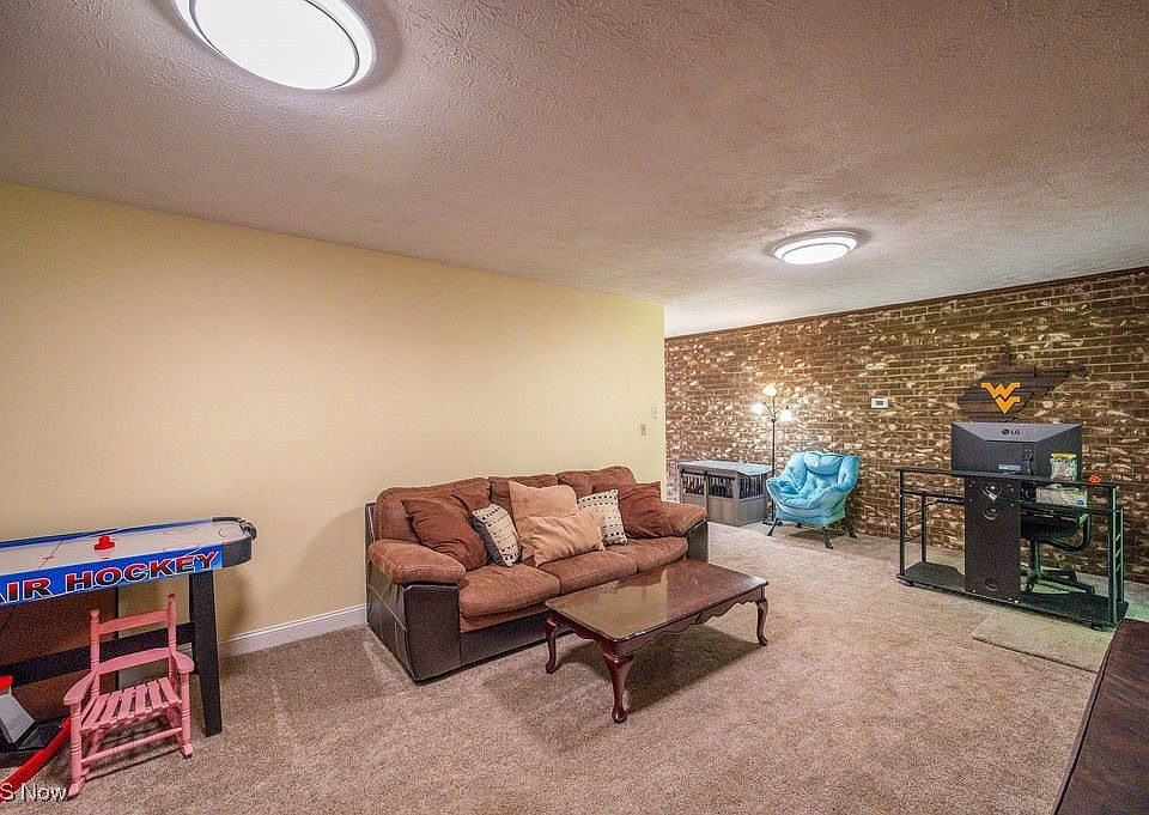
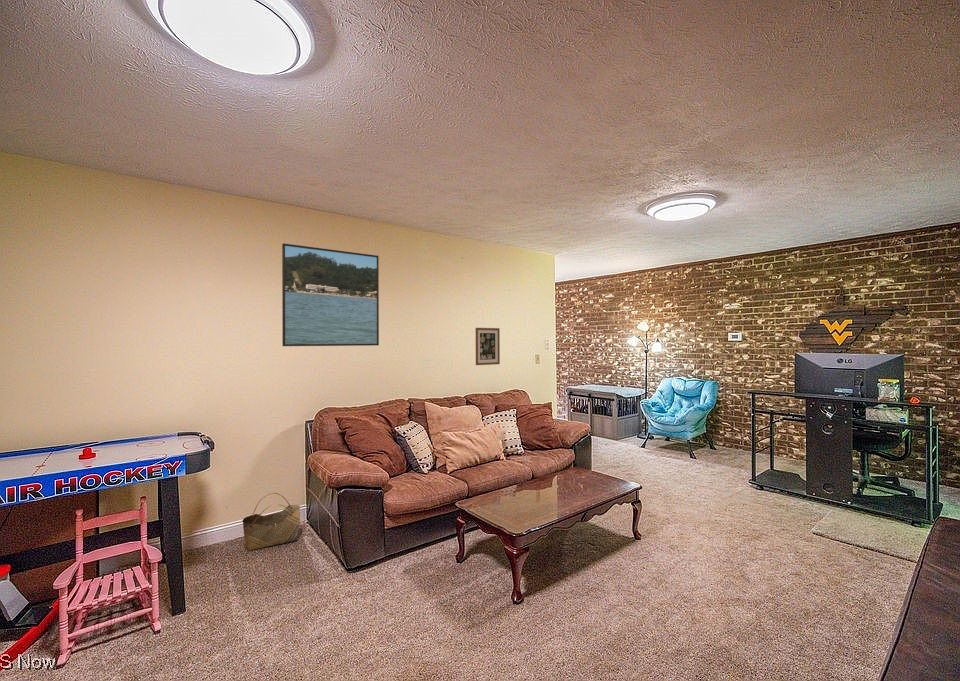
+ wall art [475,327,501,366]
+ basket [242,492,301,552]
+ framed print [281,242,380,347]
